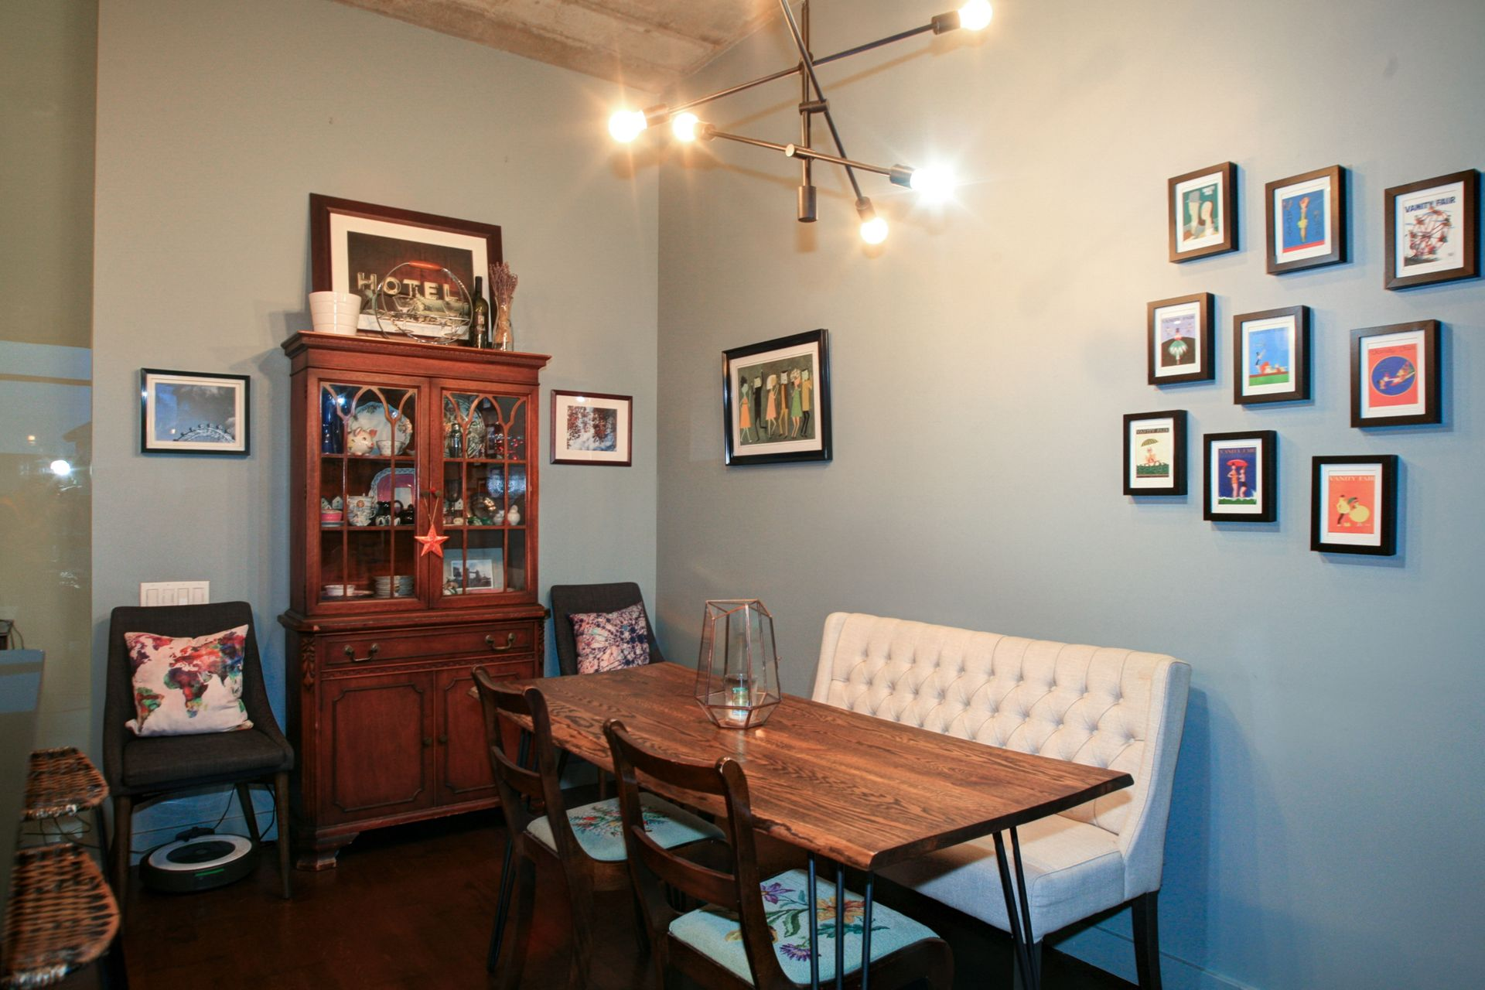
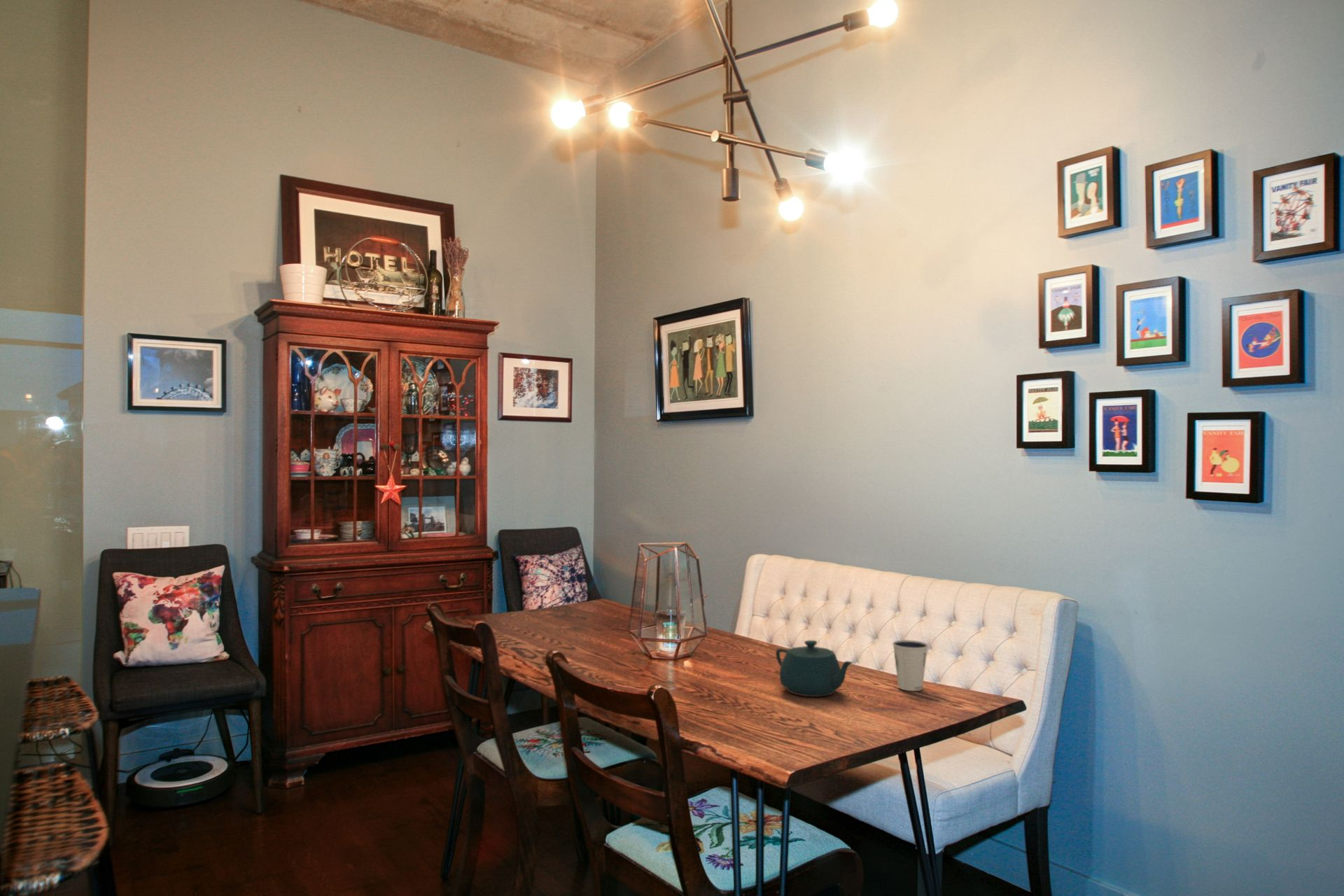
+ teapot [775,640,854,697]
+ dixie cup [892,639,929,692]
